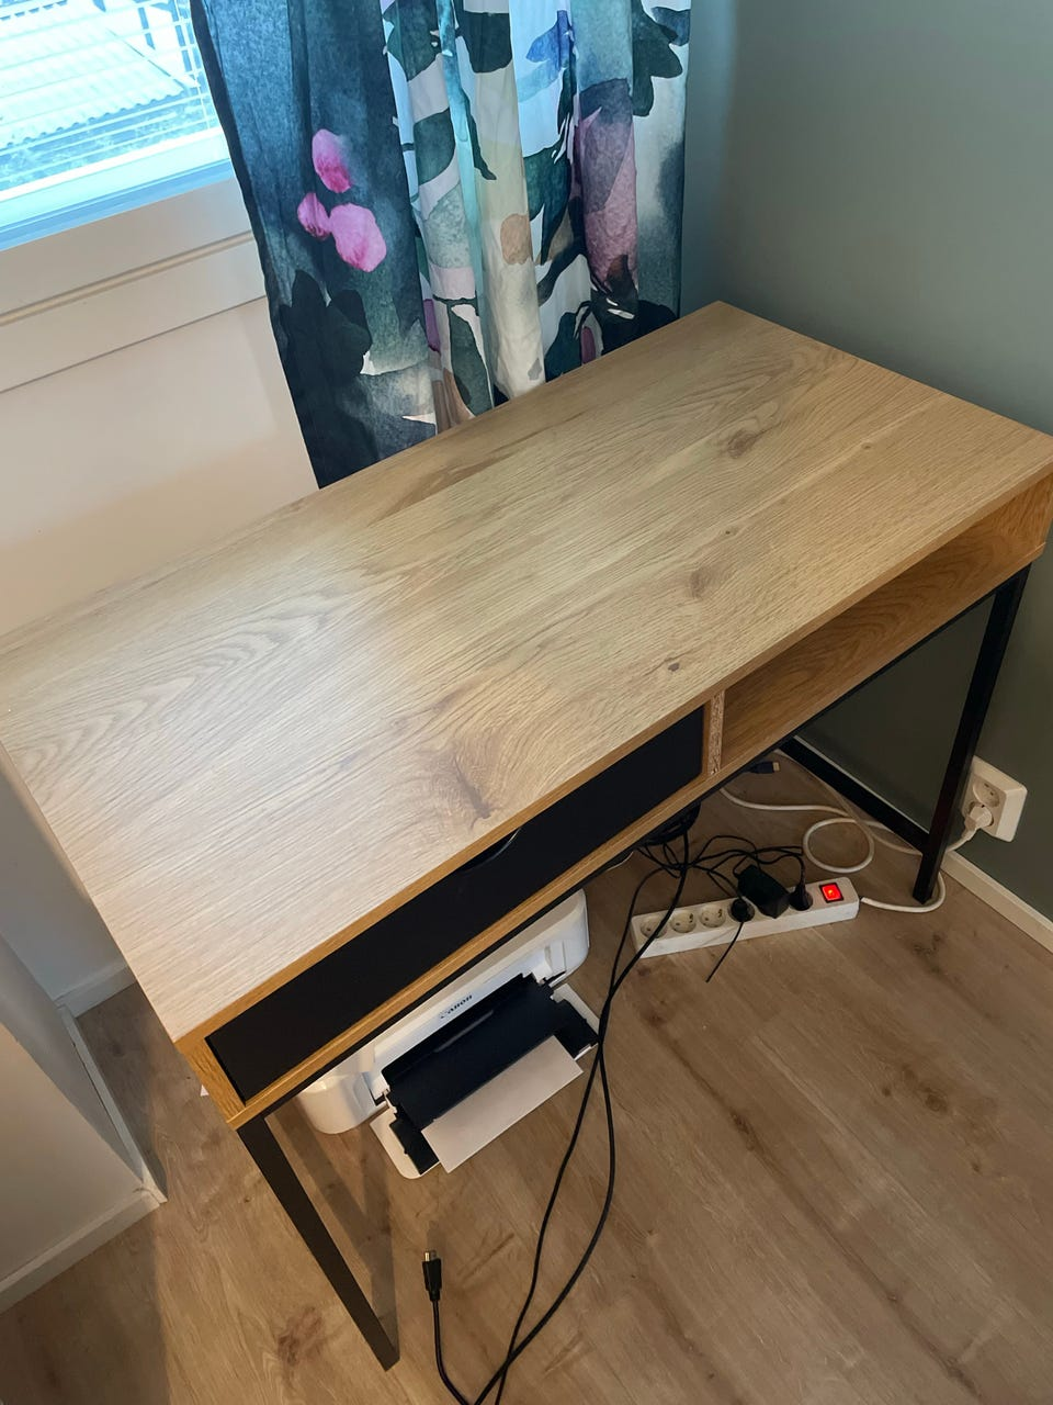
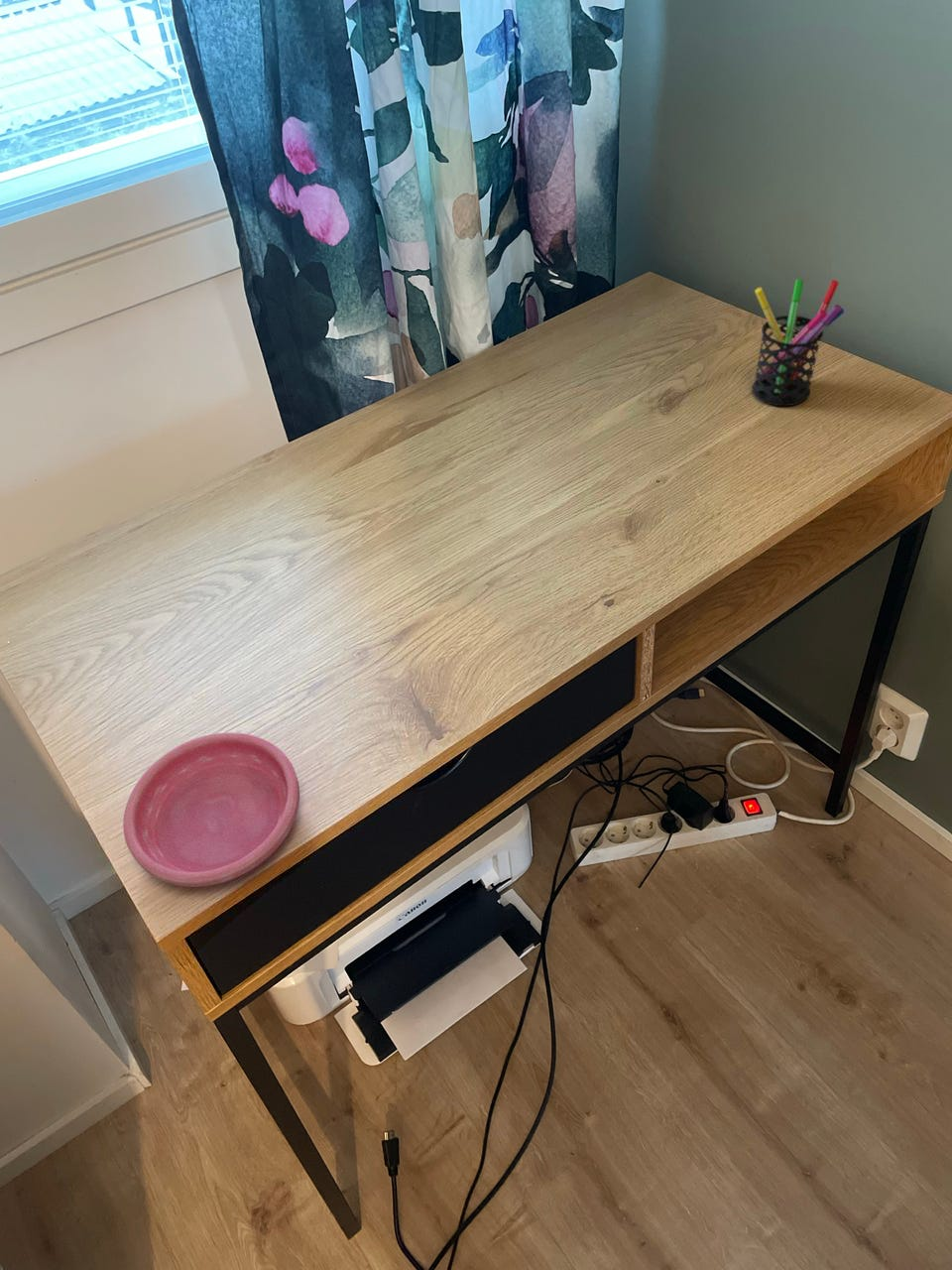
+ pen holder [751,279,845,407]
+ saucer [122,731,300,888]
